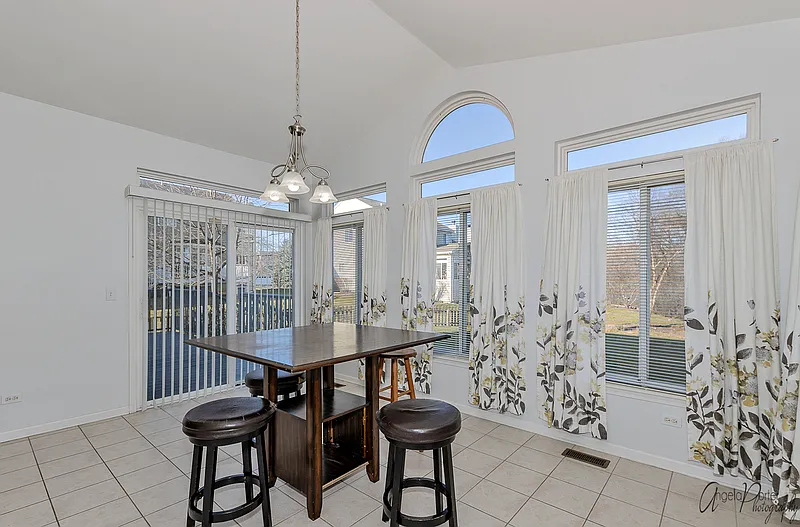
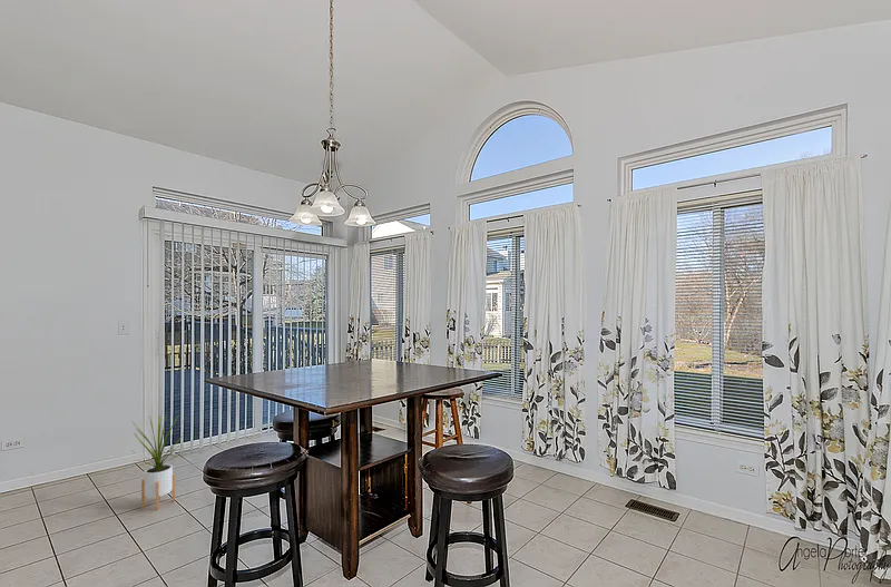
+ house plant [131,410,188,511]
